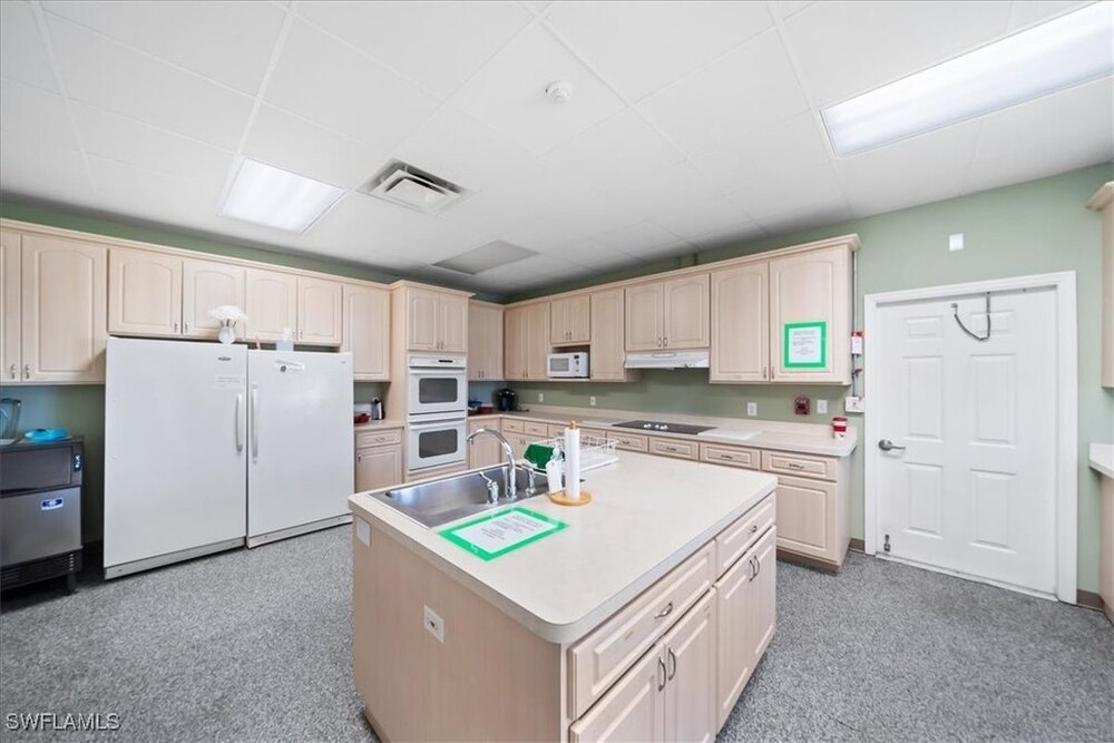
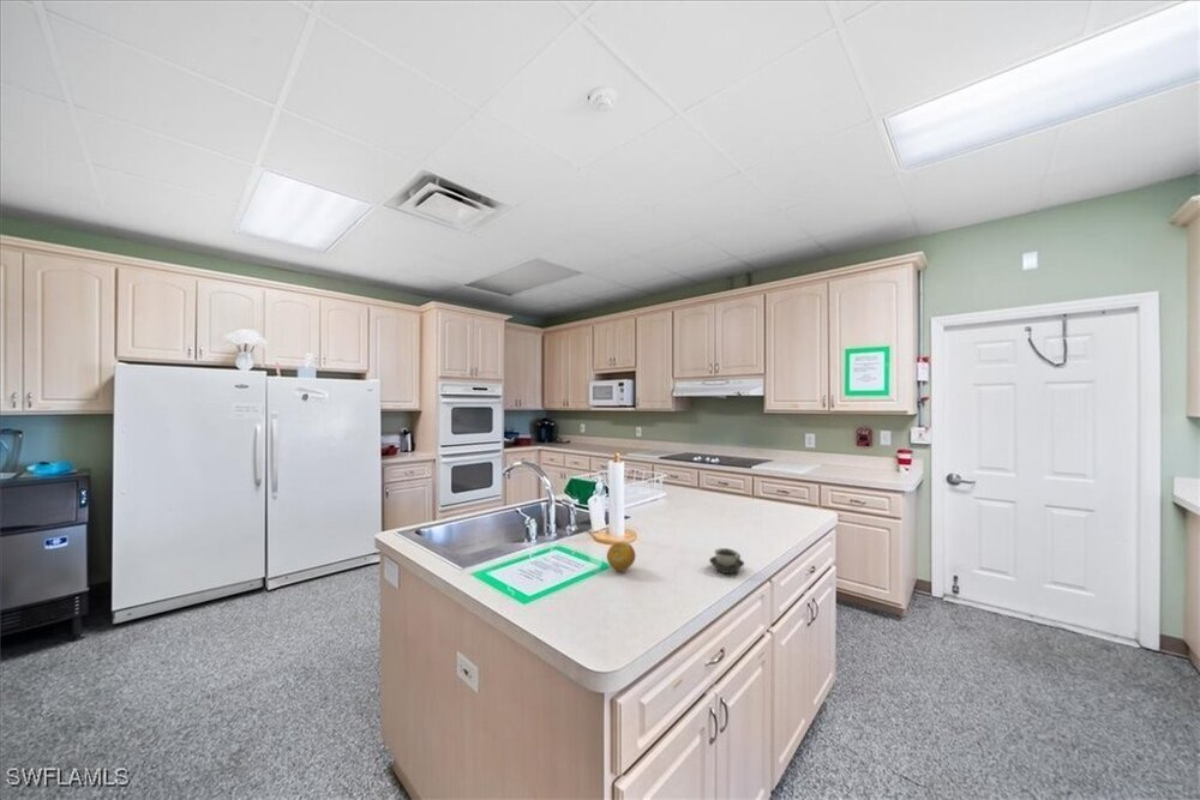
+ fruit [606,541,637,572]
+ cup [708,547,745,575]
